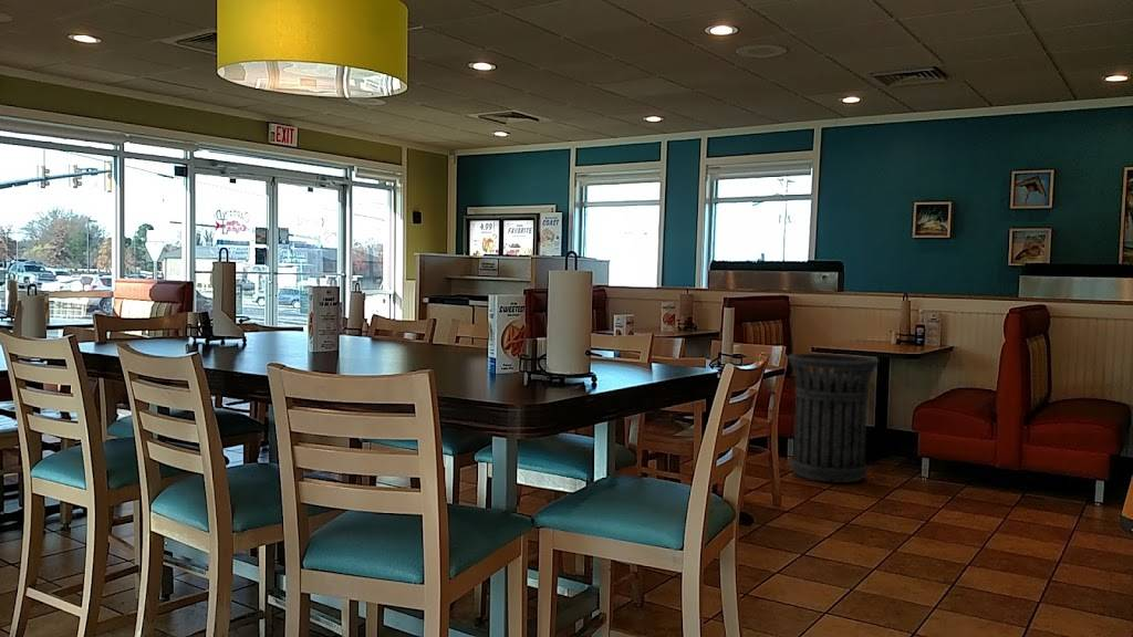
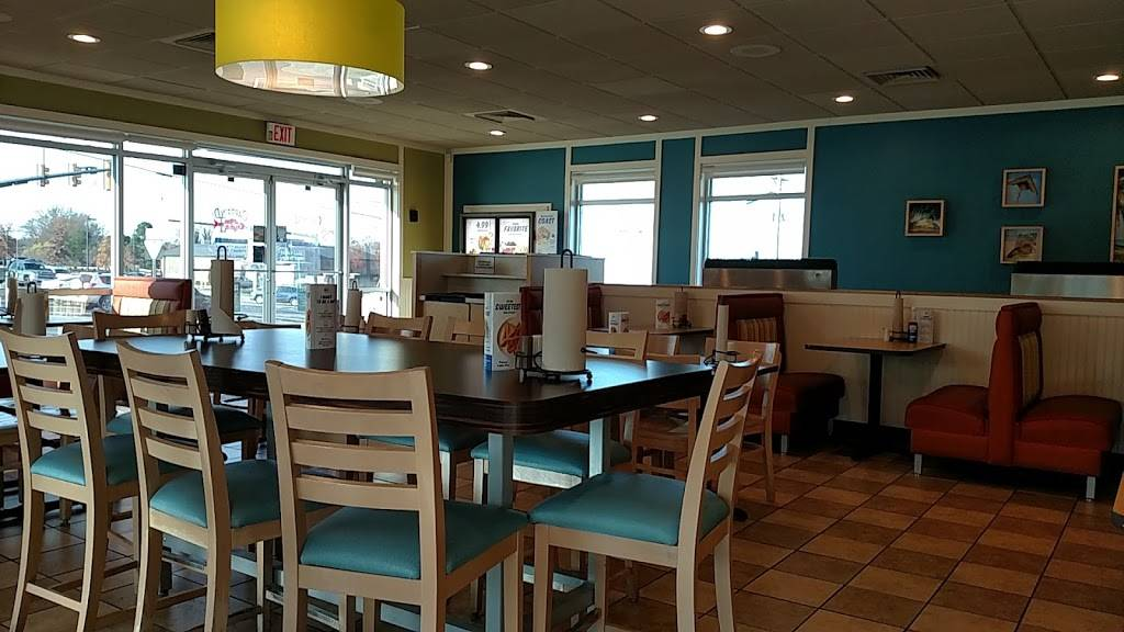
- trash can [787,353,880,484]
